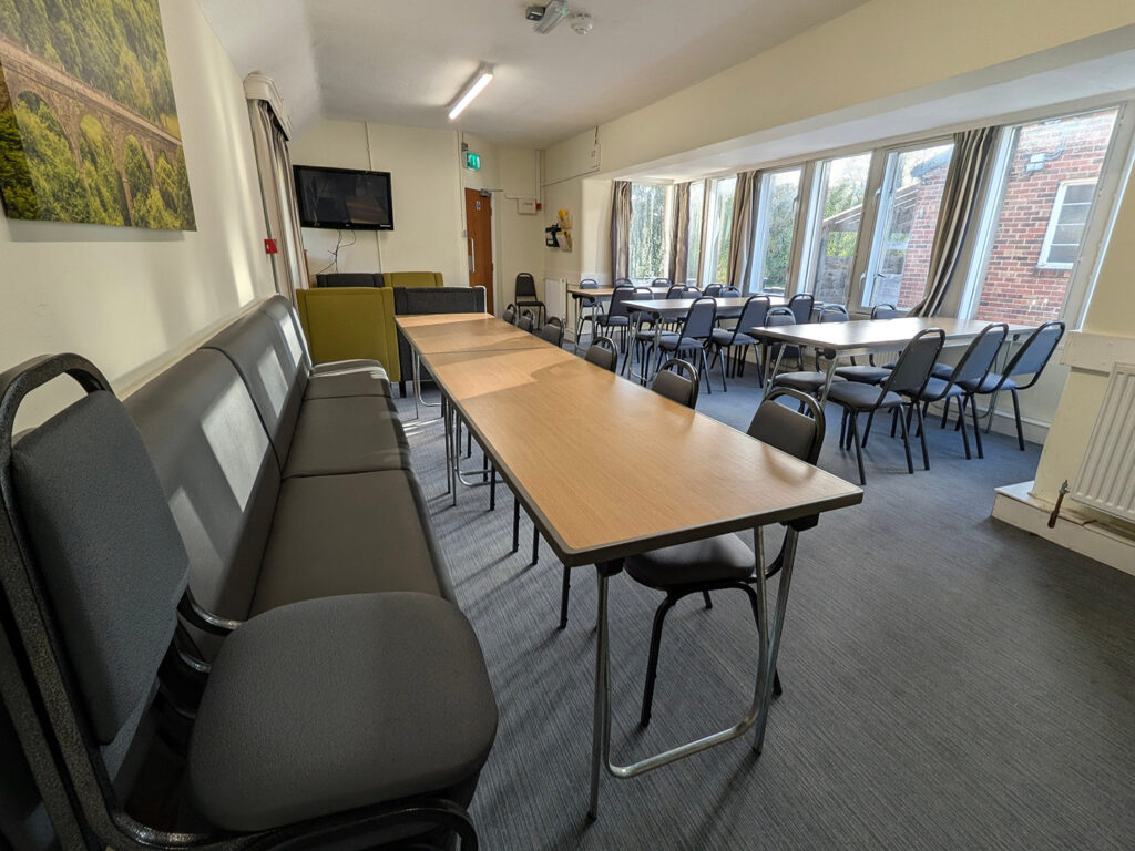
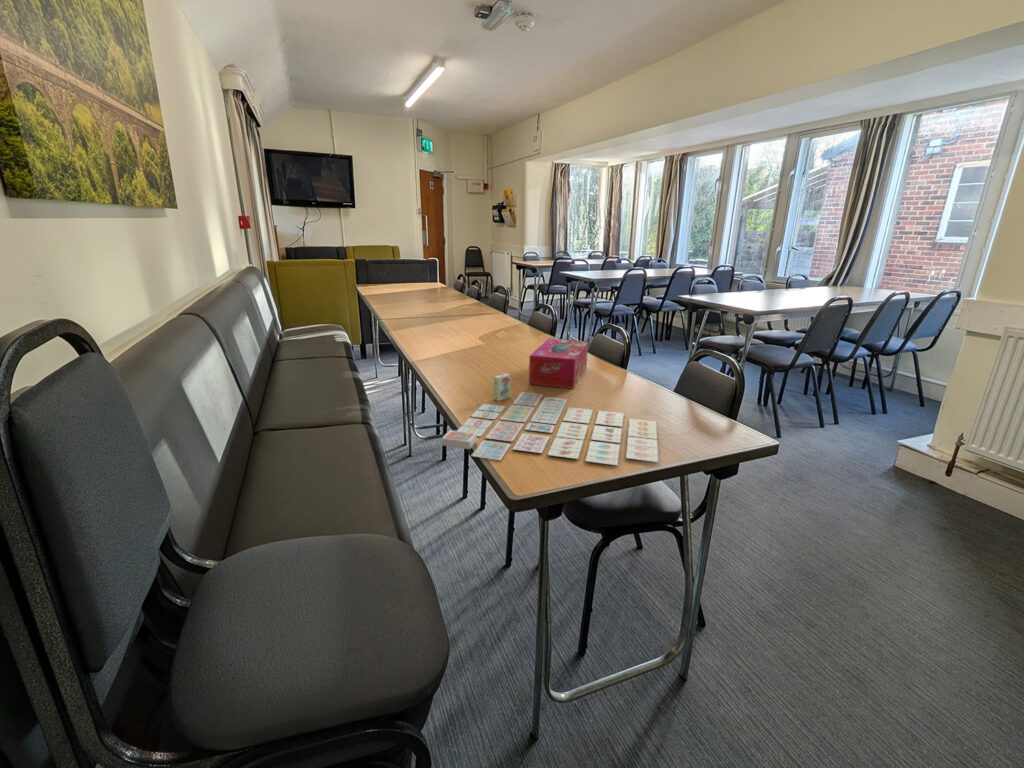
+ tissue box [528,337,589,390]
+ board game [441,373,659,466]
